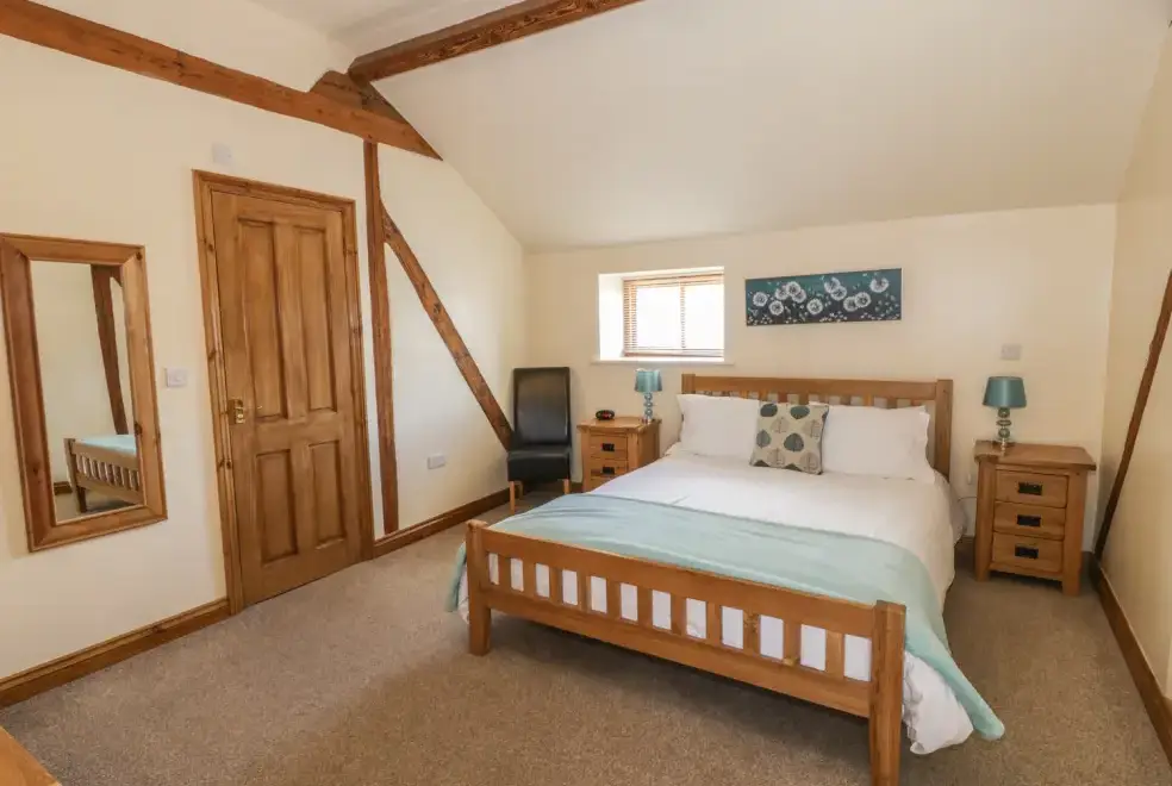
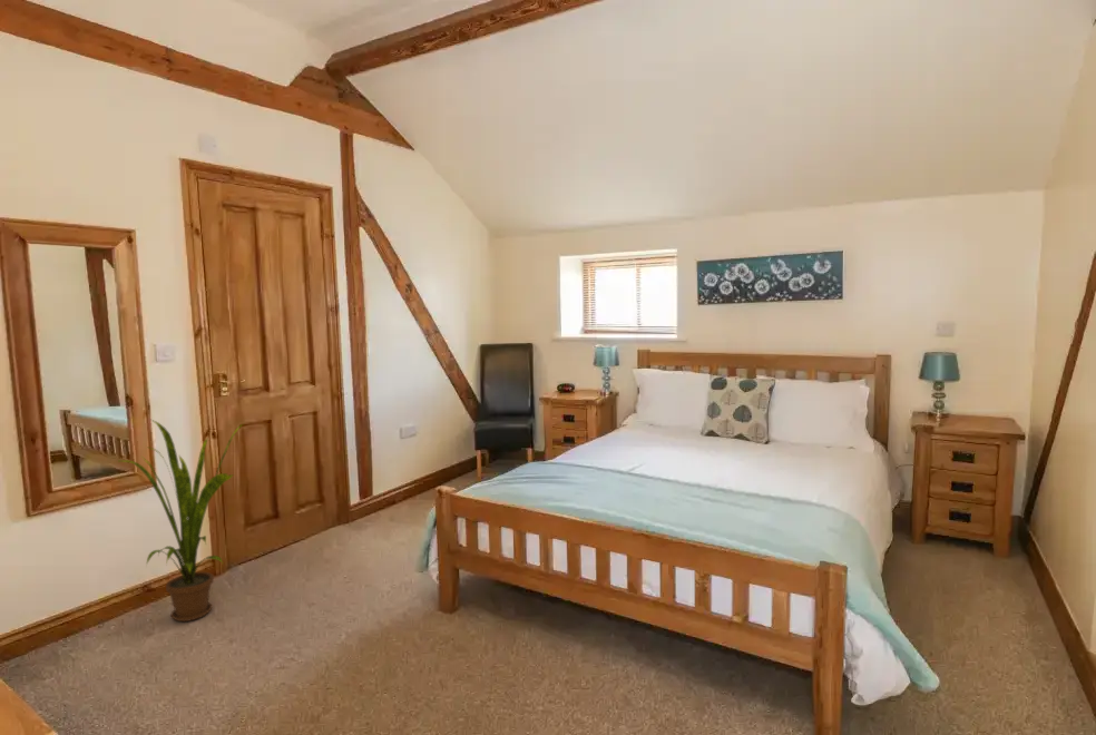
+ house plant [119,419,246,623]
